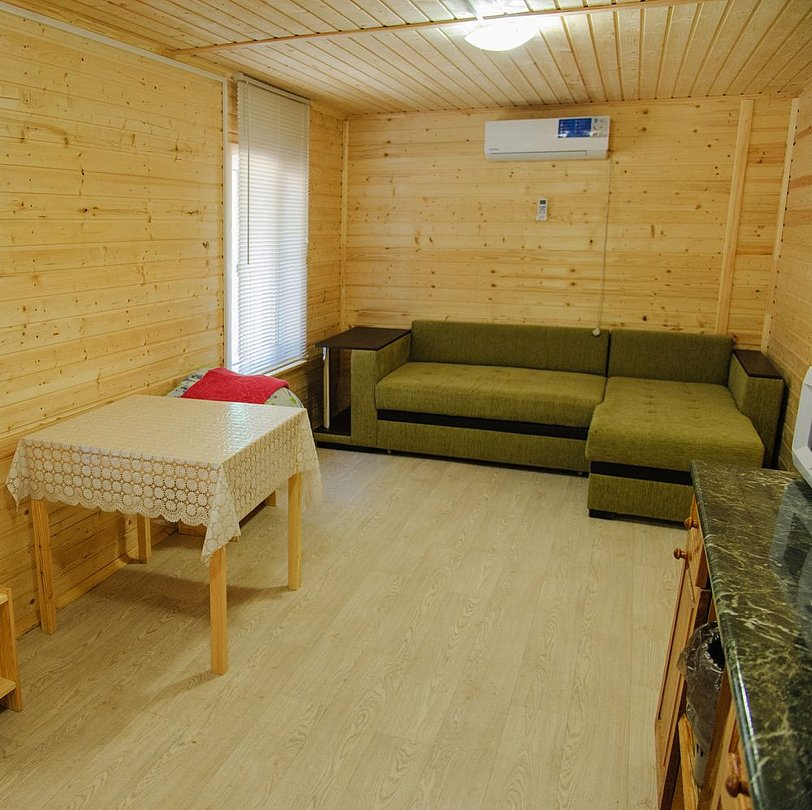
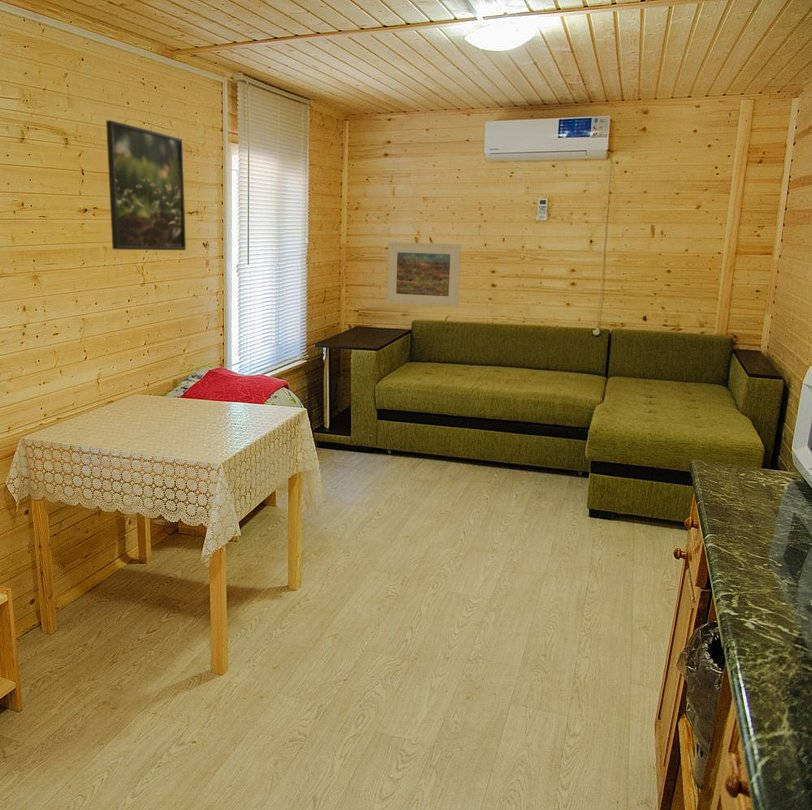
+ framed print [386,241,462,308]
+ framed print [105,119,187,251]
